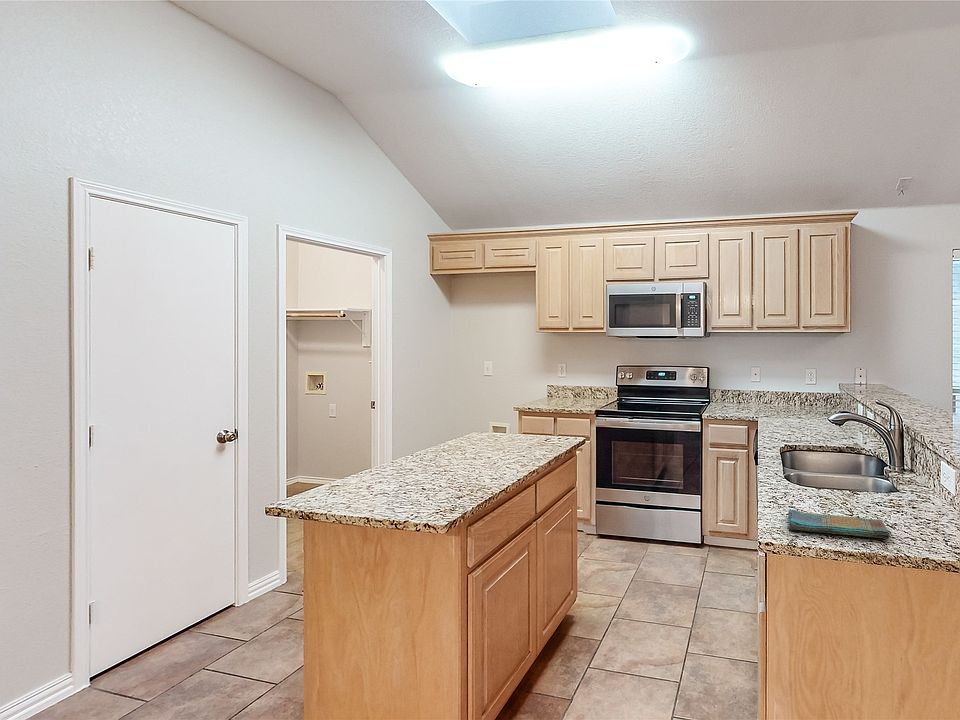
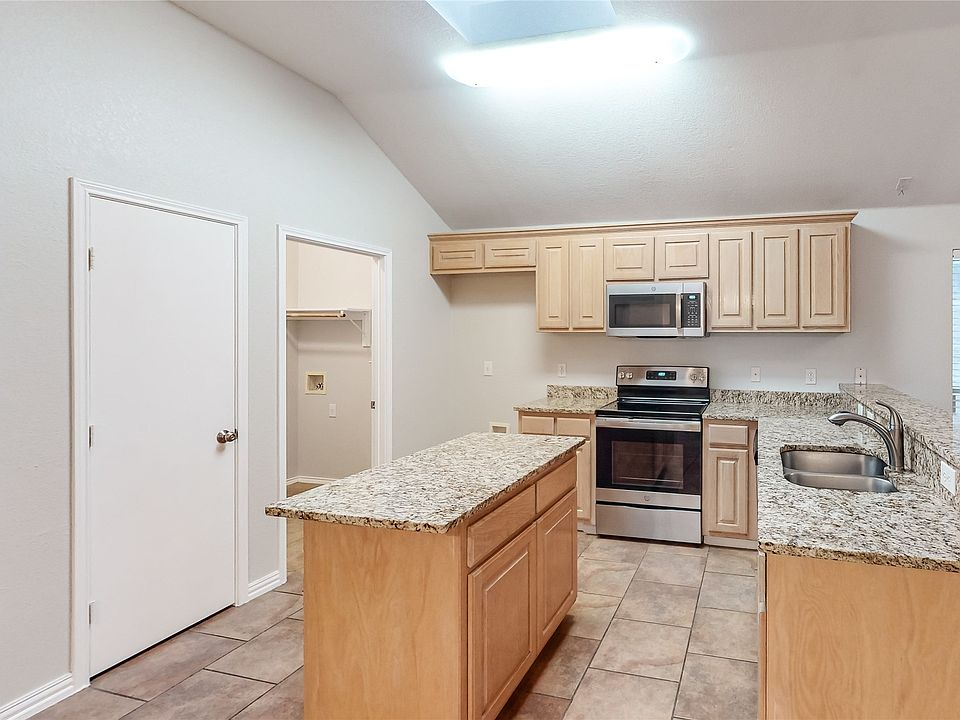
- dish towel [787,509,891,540]
